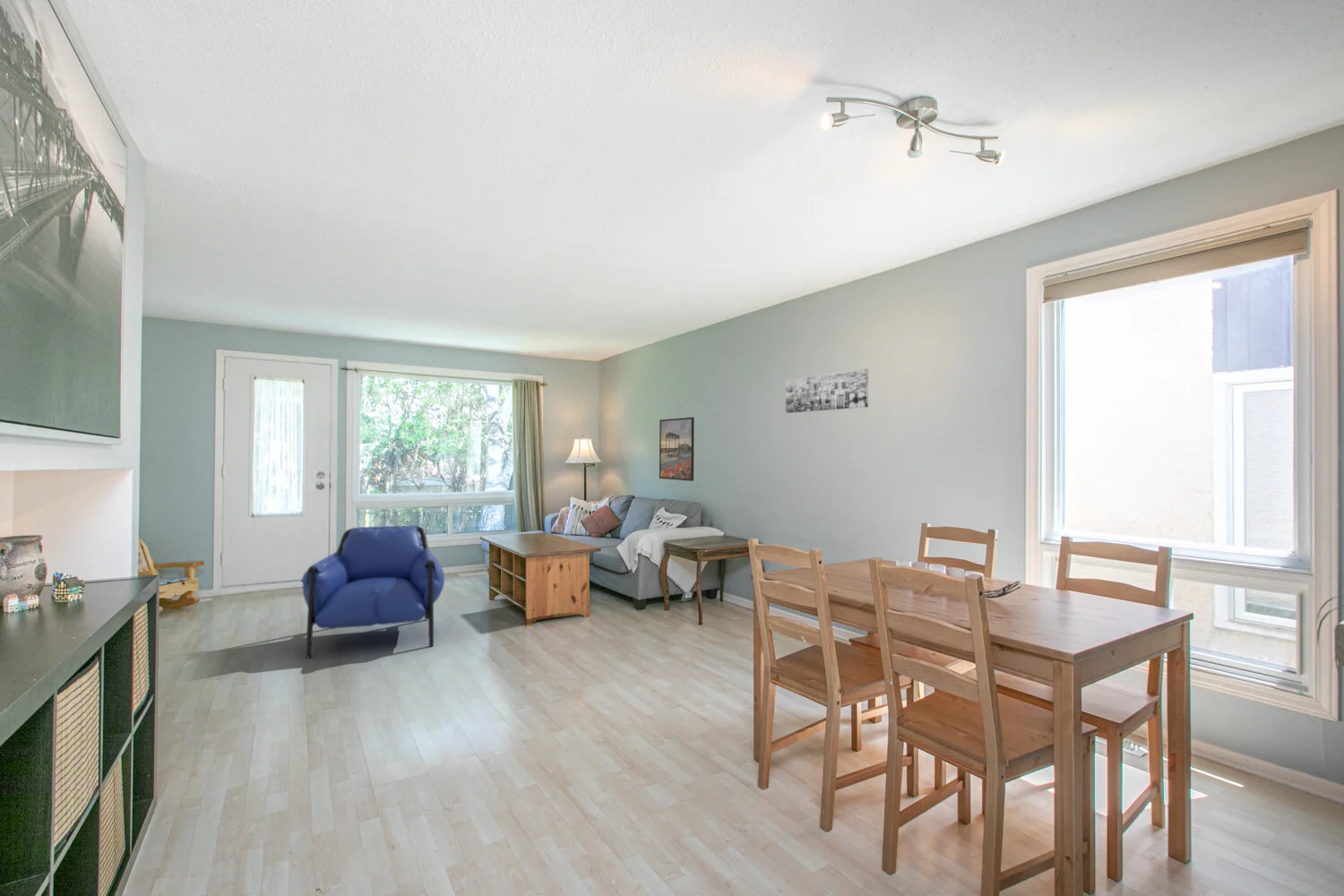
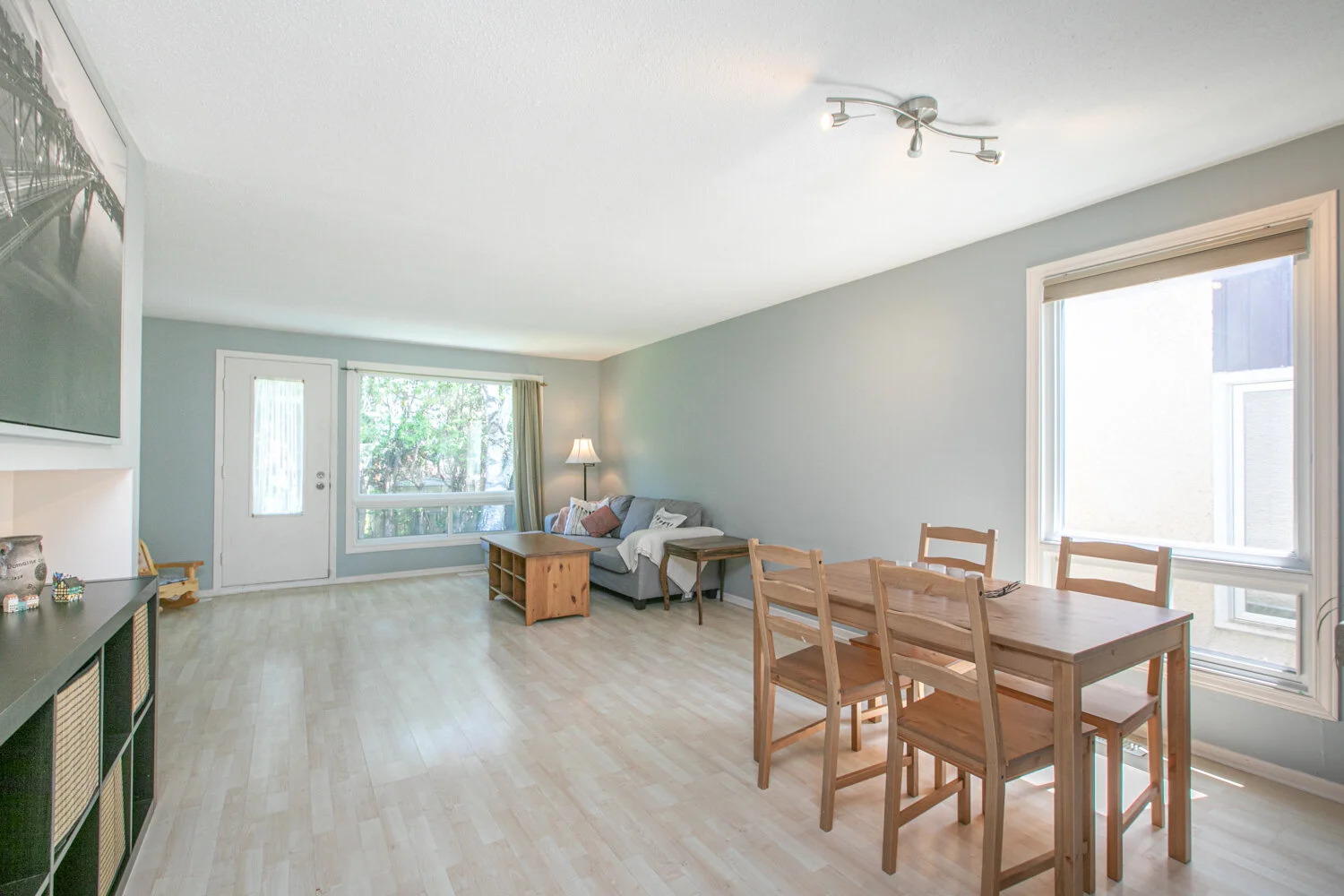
- wall art [785,367,869,414]
- armchair [300,524,445,659]
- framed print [659,417,695,482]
